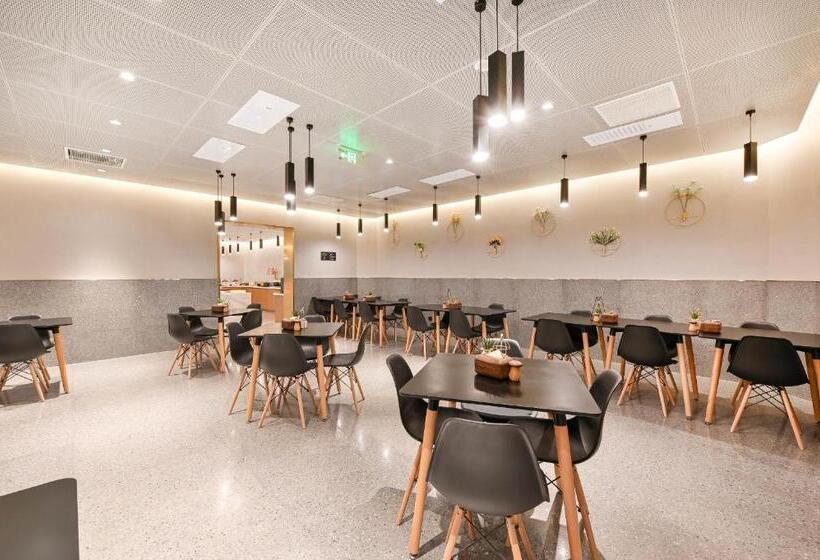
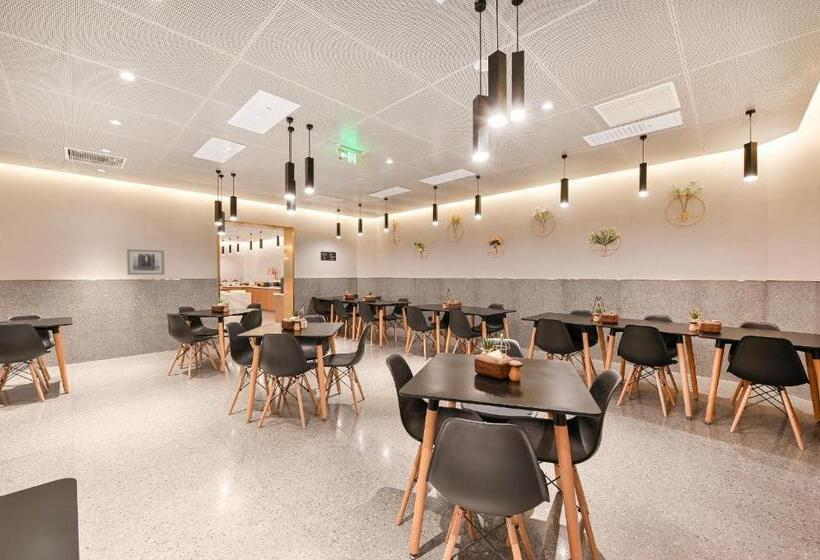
+ wall art [126,248,165,276]
